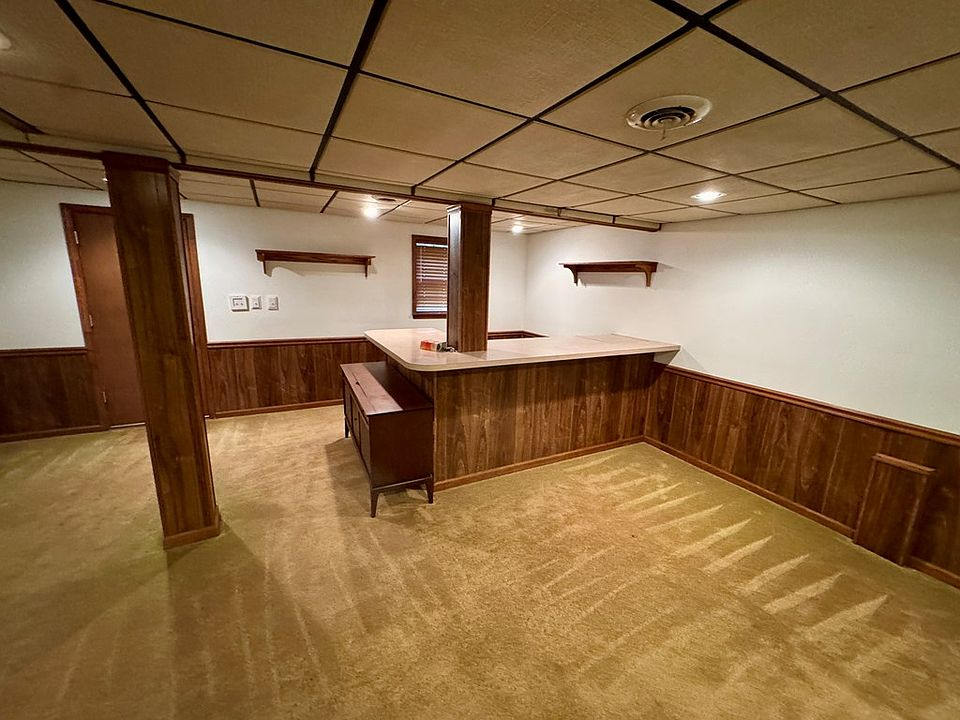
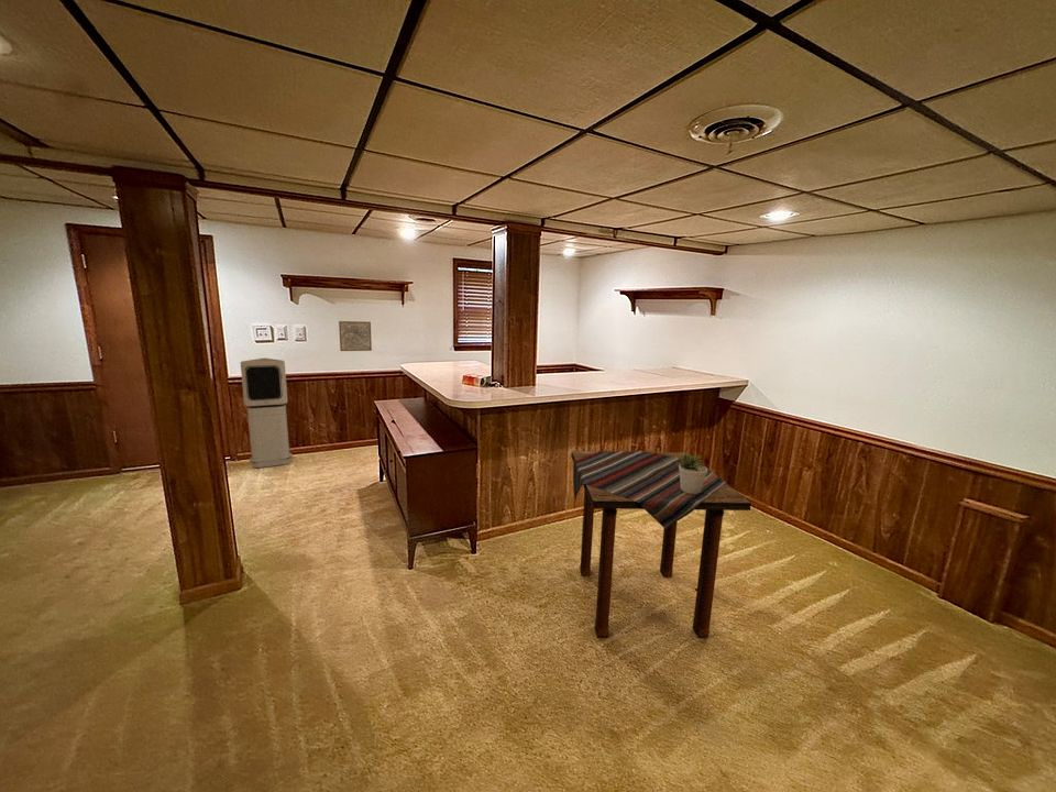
+ side table [570,450,752,638]
+ wall art [338,320,373,352]
+ air purifier [240,358,293,469]
+ potted plant [676,450,708,494]
